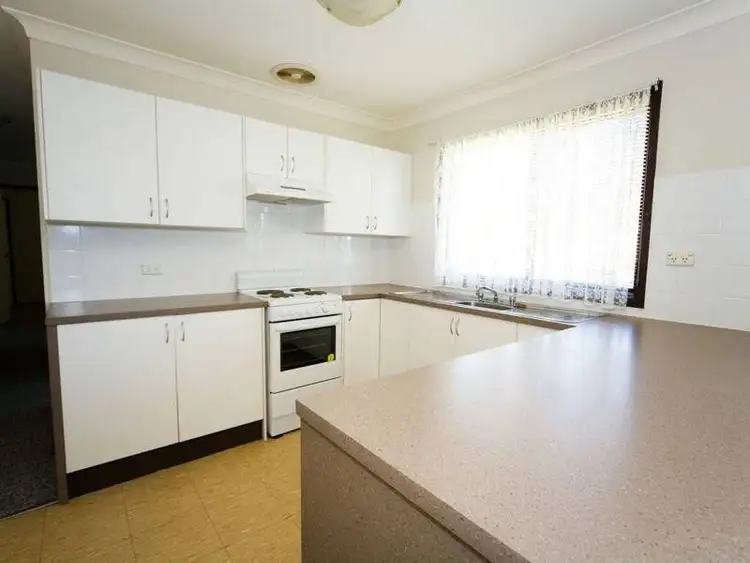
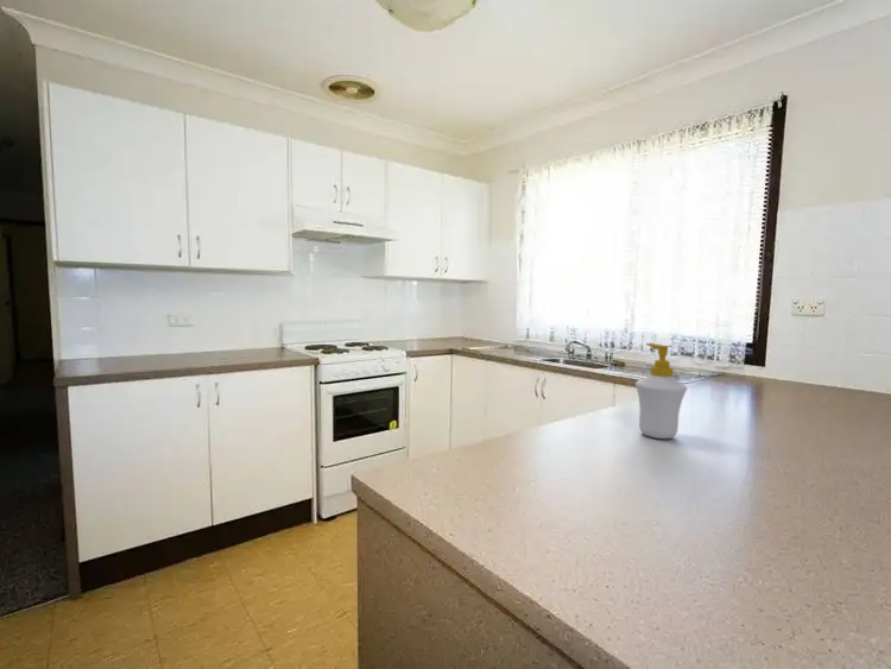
+ soap bottle [634,342,689,440]
